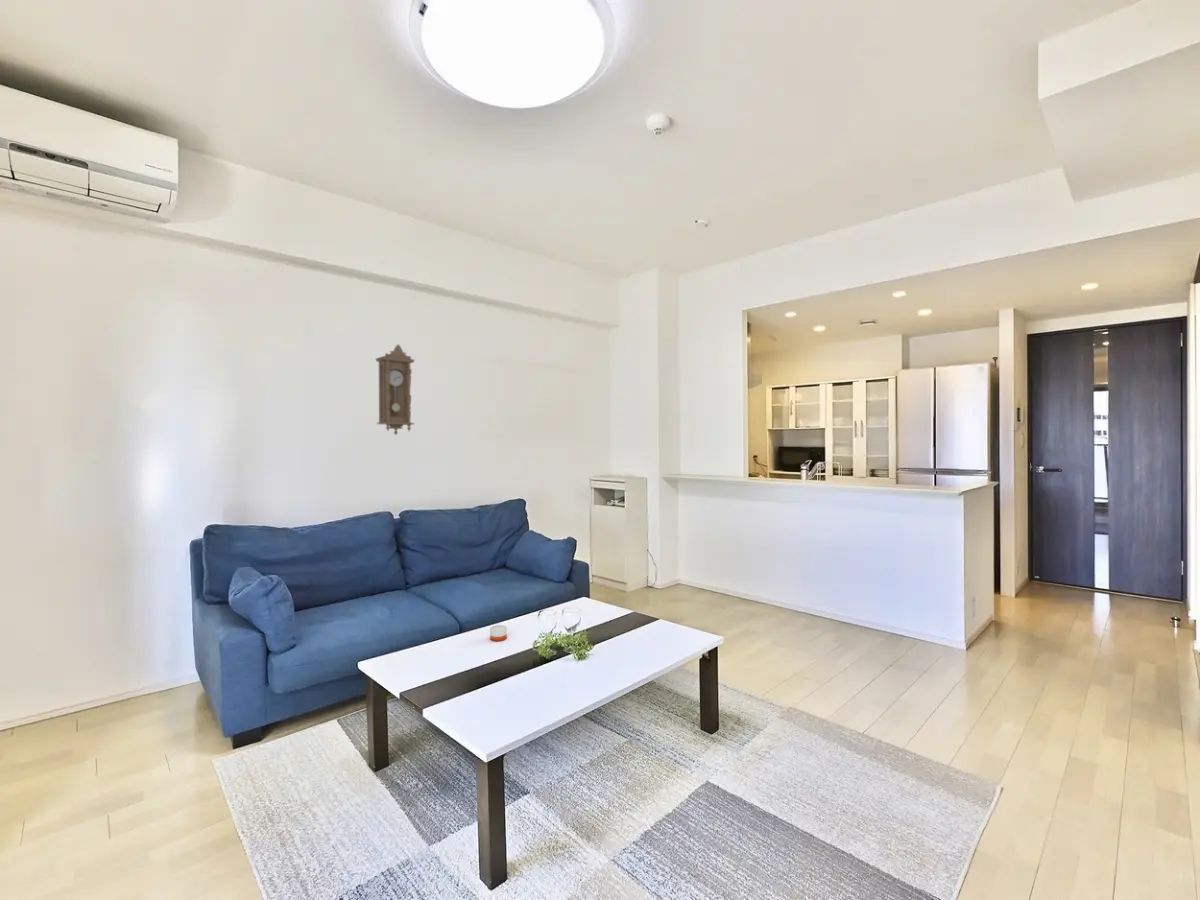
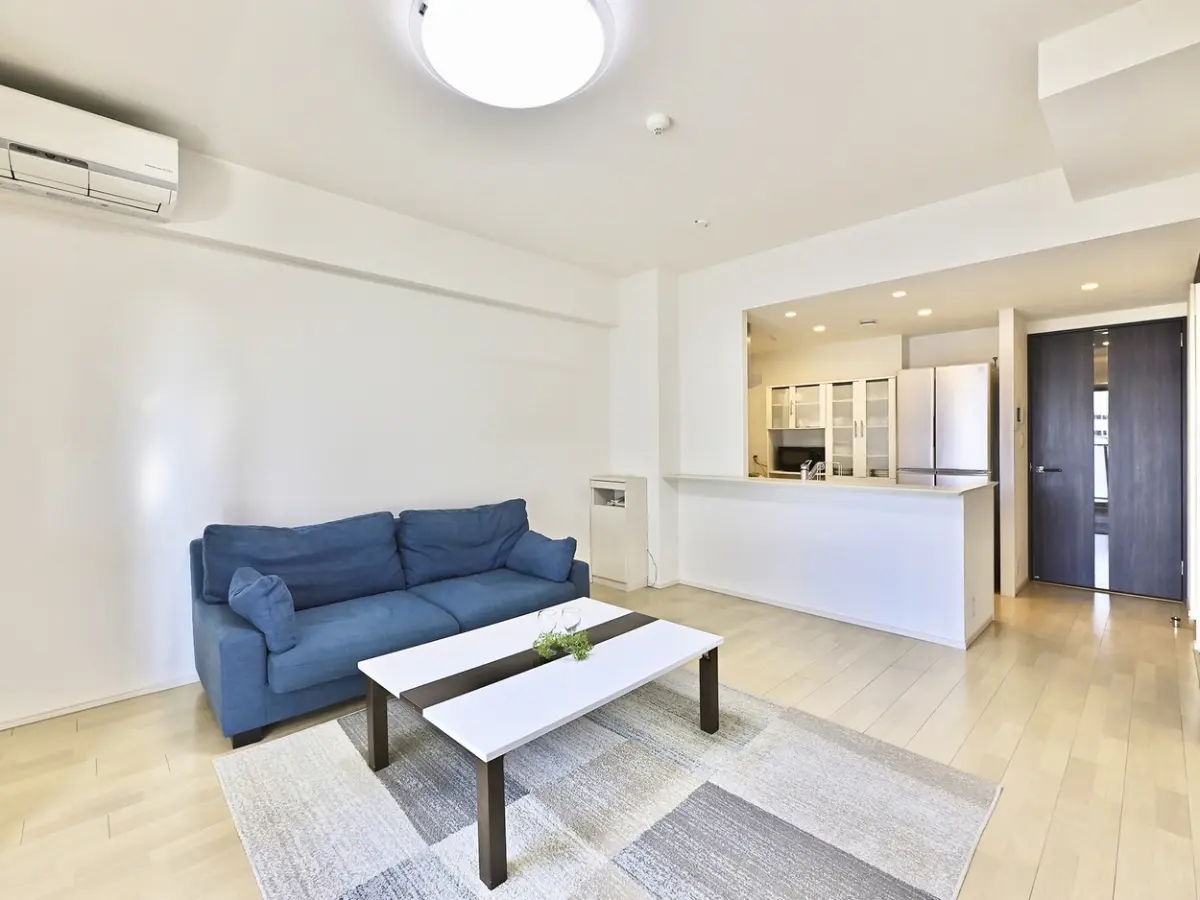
- pendulum clock [375,343,416,436]
- candle [489,624,508,642]
